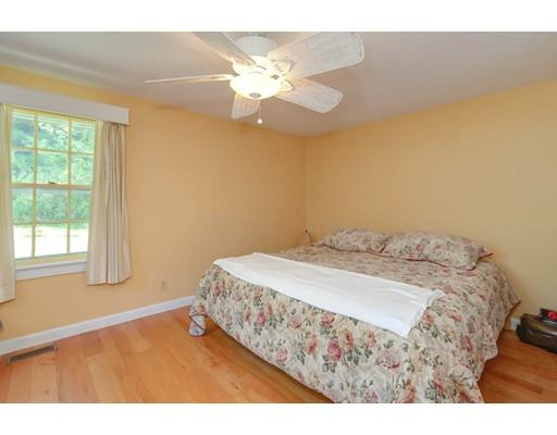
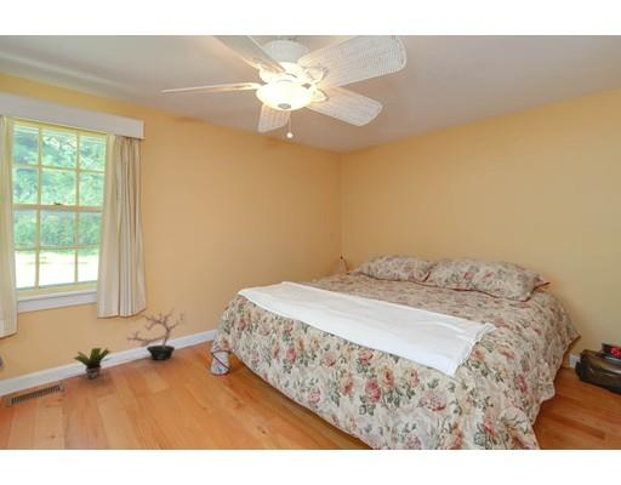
+ potted plant [72,347,113,380]
+ potted plant [125,306,180,361]
